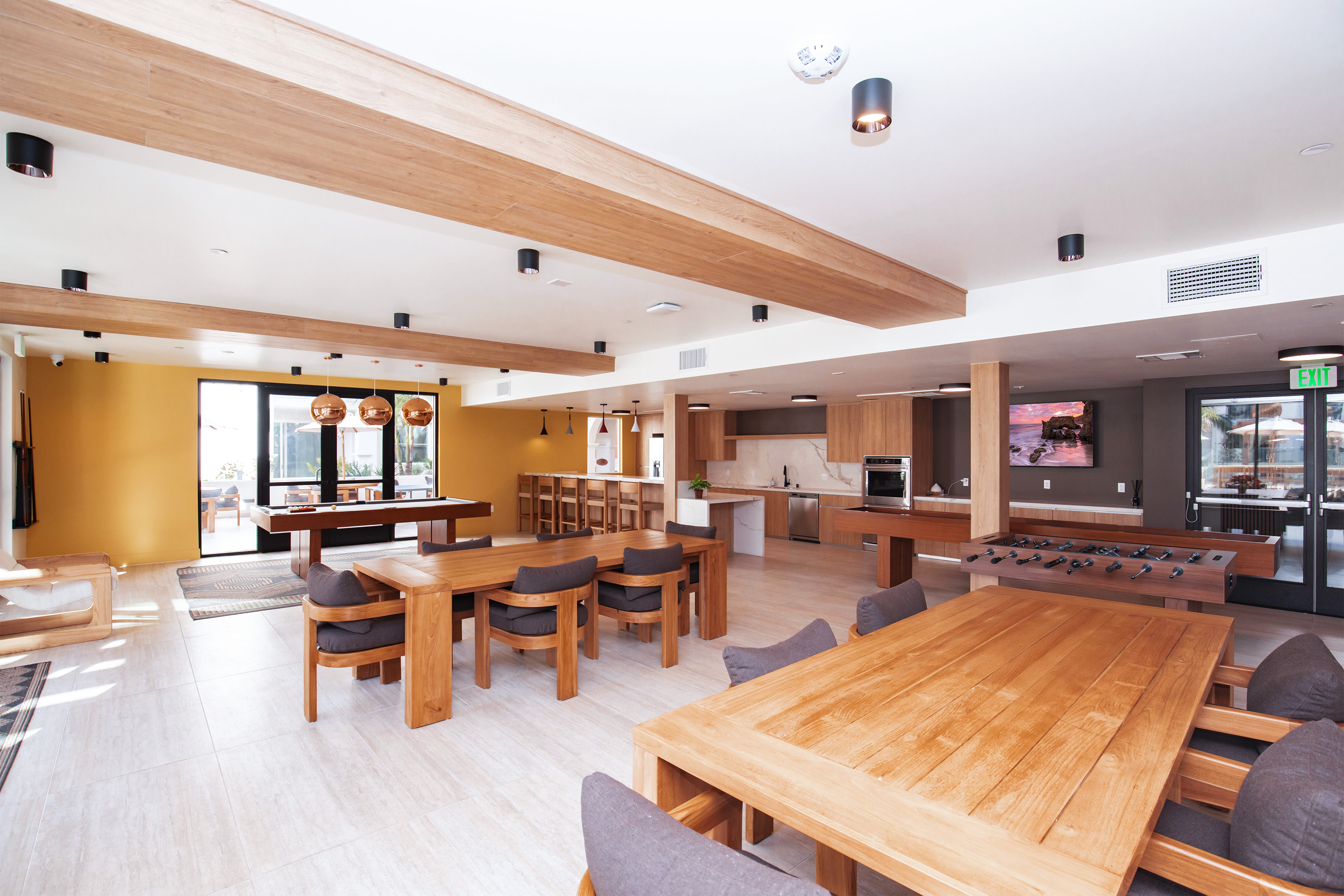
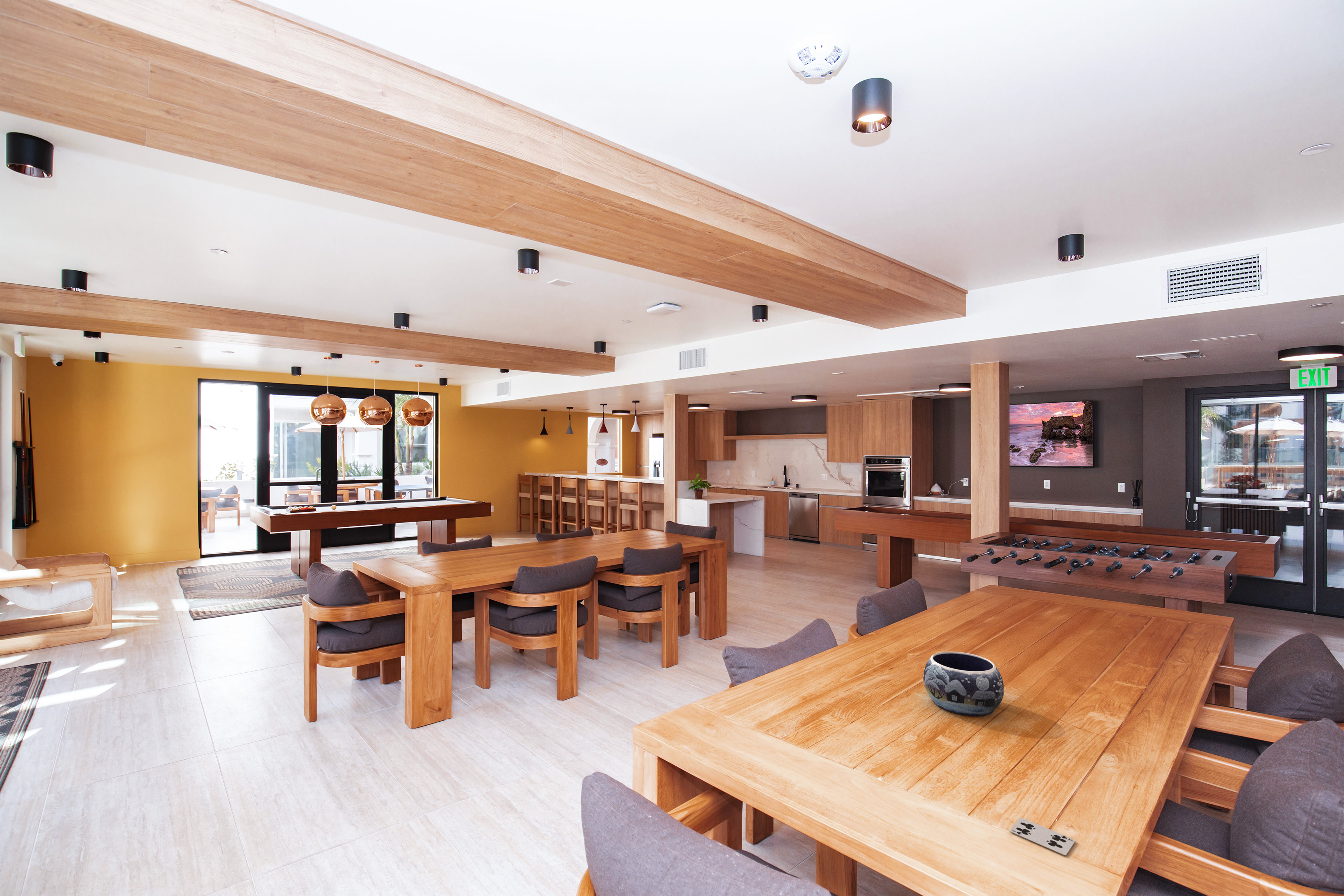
+ decorative bowl [923,651,1004,717]
+ playing card [1009,817,1076,856]
